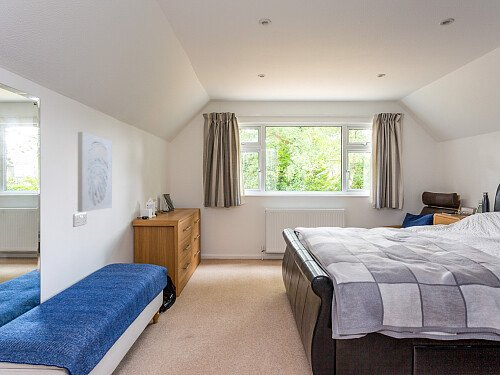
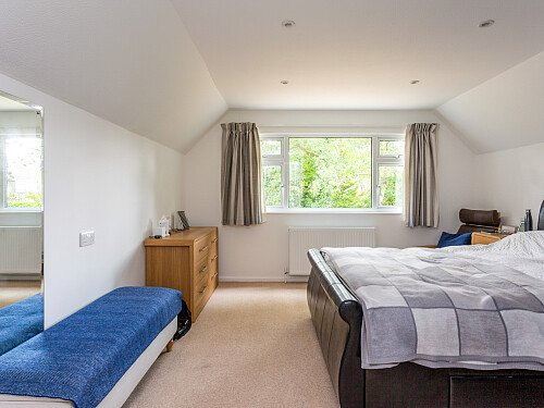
- wall art [77,131,113,213]
